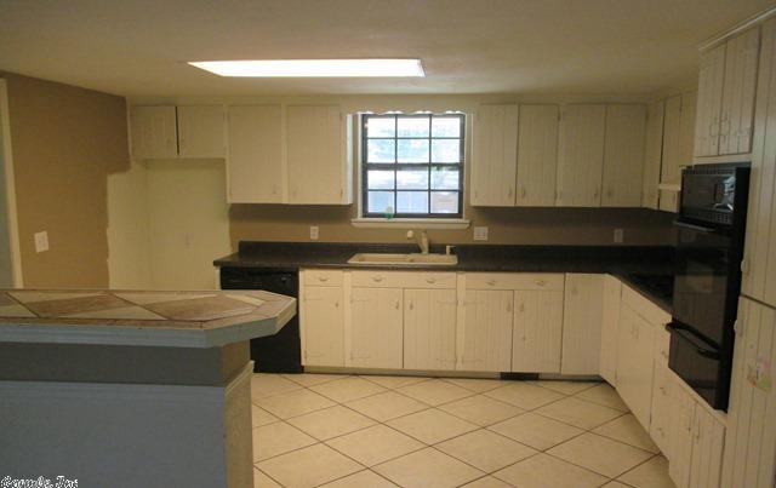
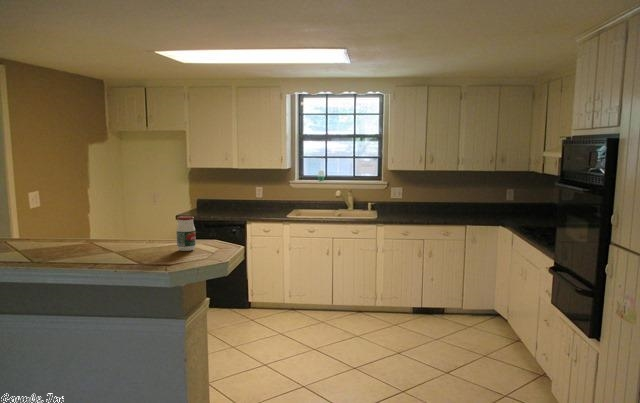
+ jar [176,215,197,252]
